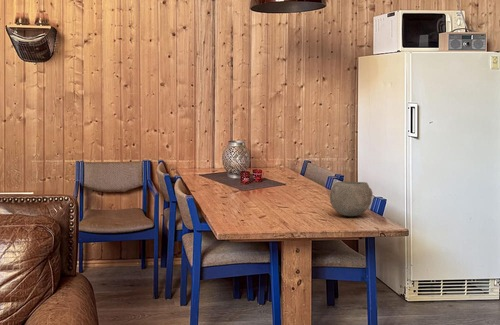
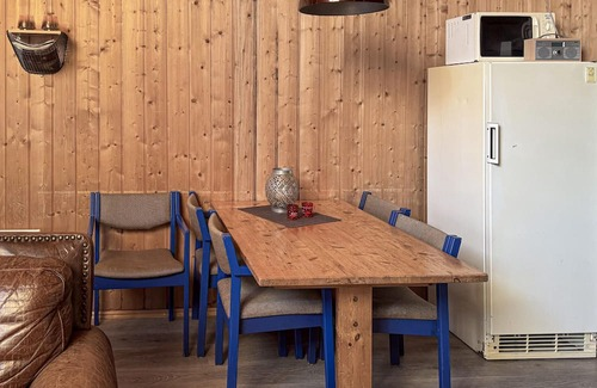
- bowl [329,181,374,217]
